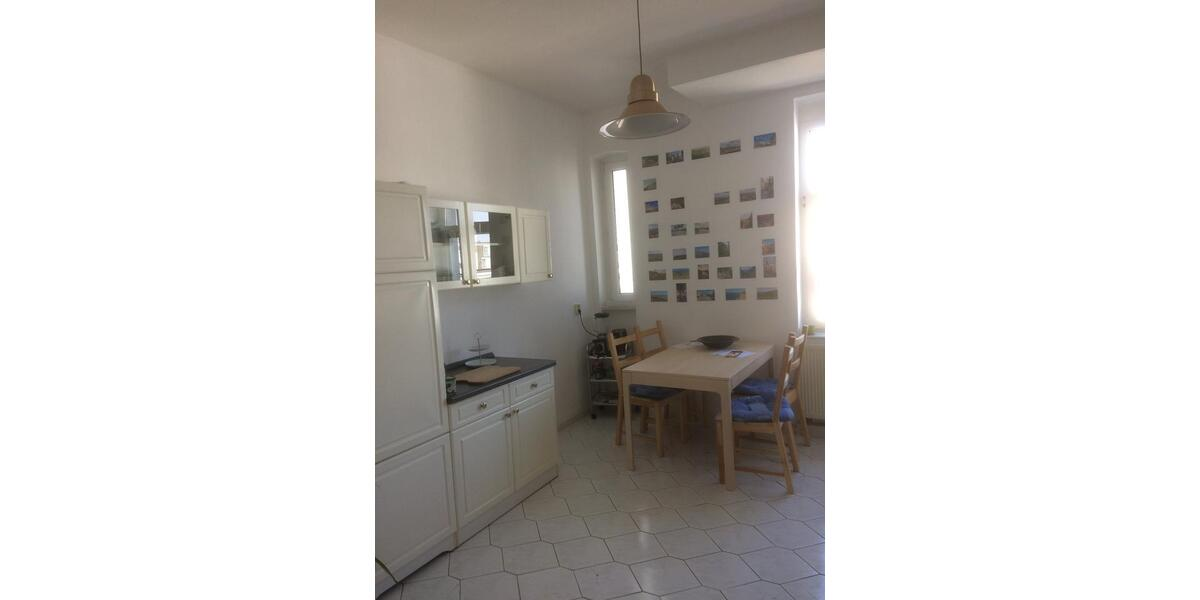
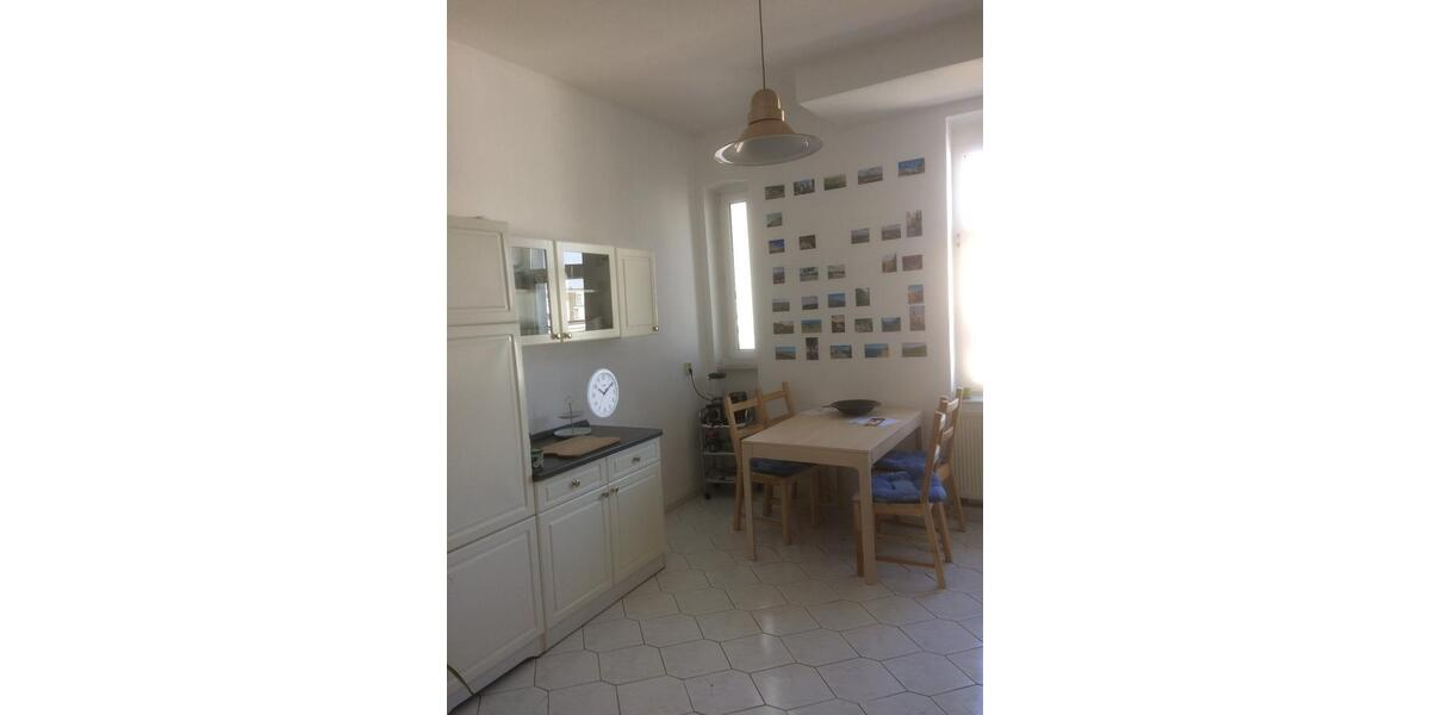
+ wall clock [586,367,620,419]
